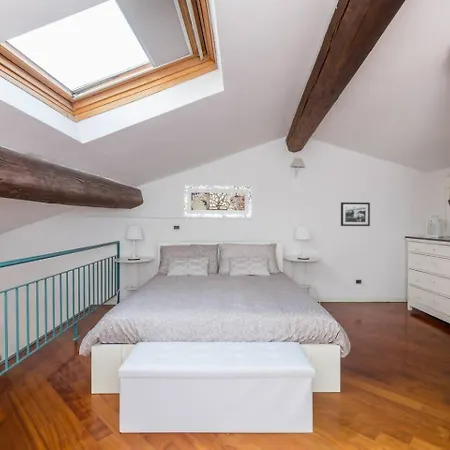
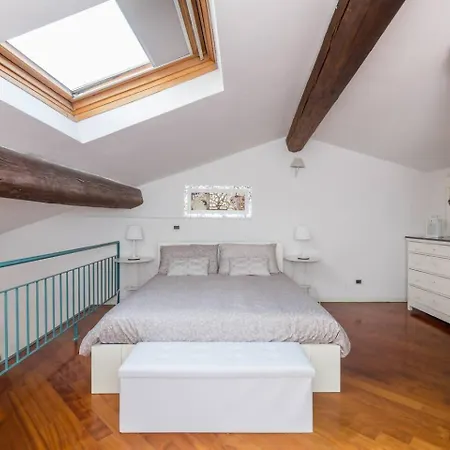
- picture frame [340,201,371,227]
